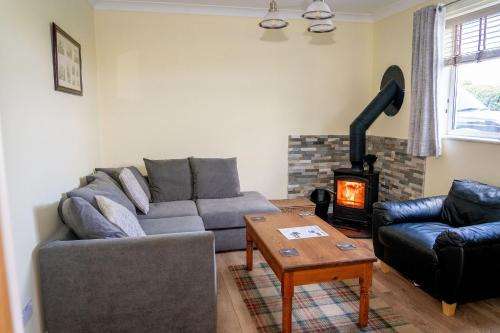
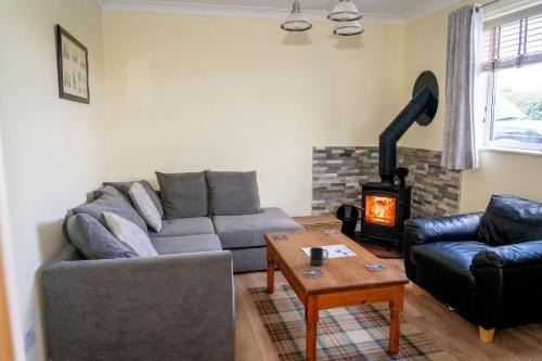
+ mug [309,246,330,267]
